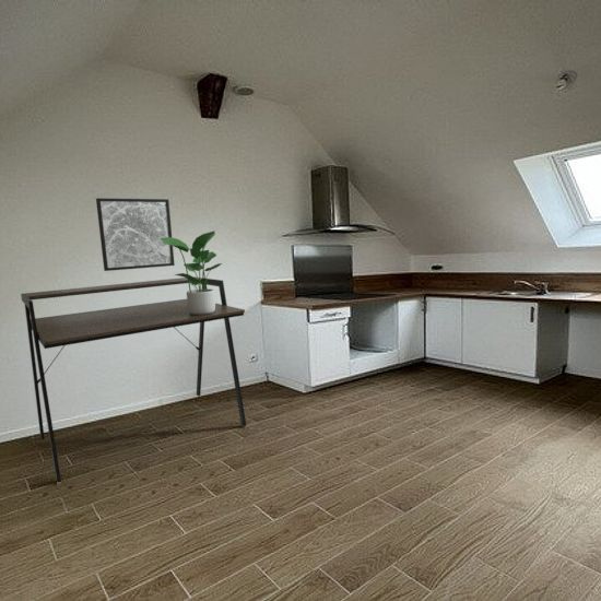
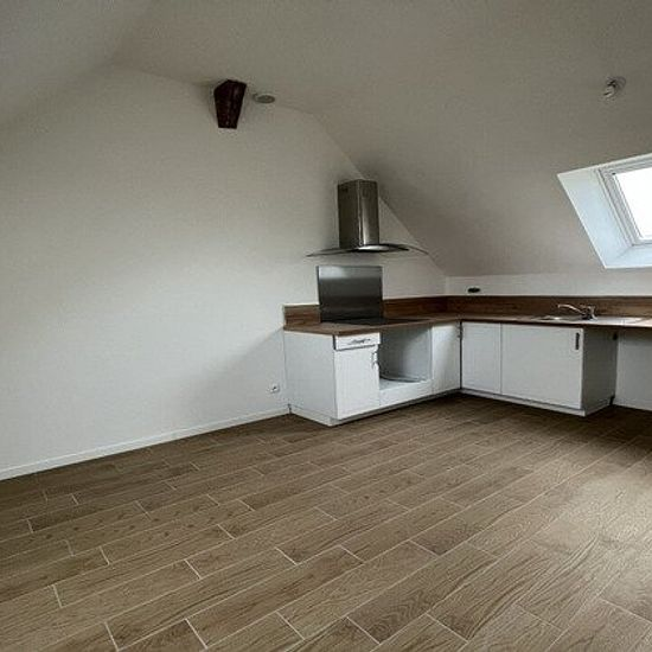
- wall art [95,197,176,272]
- desk [20,275,247,483]
- potted plant [161,231,223,315]
